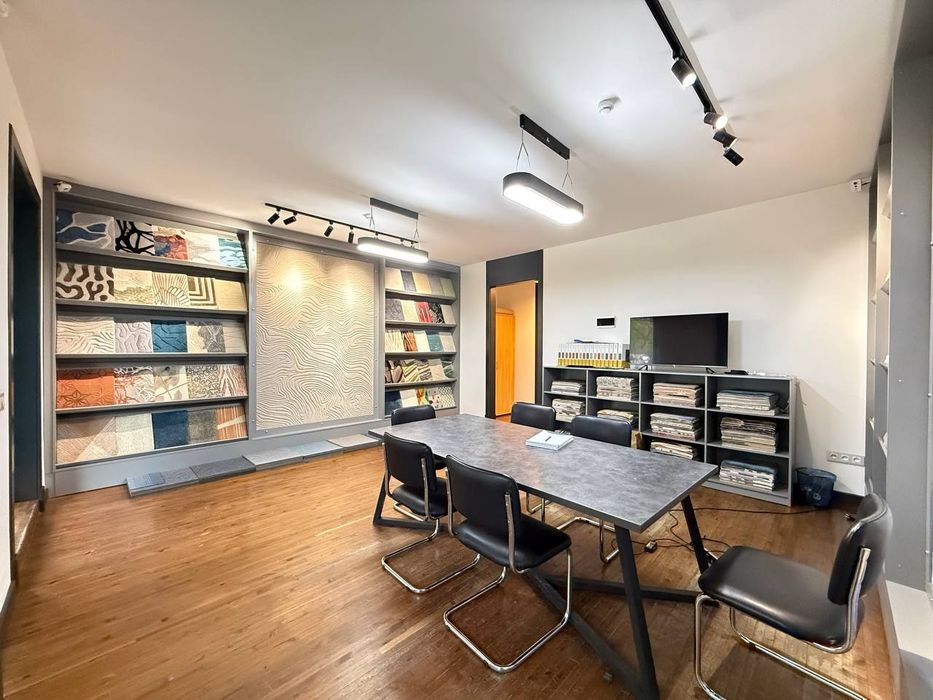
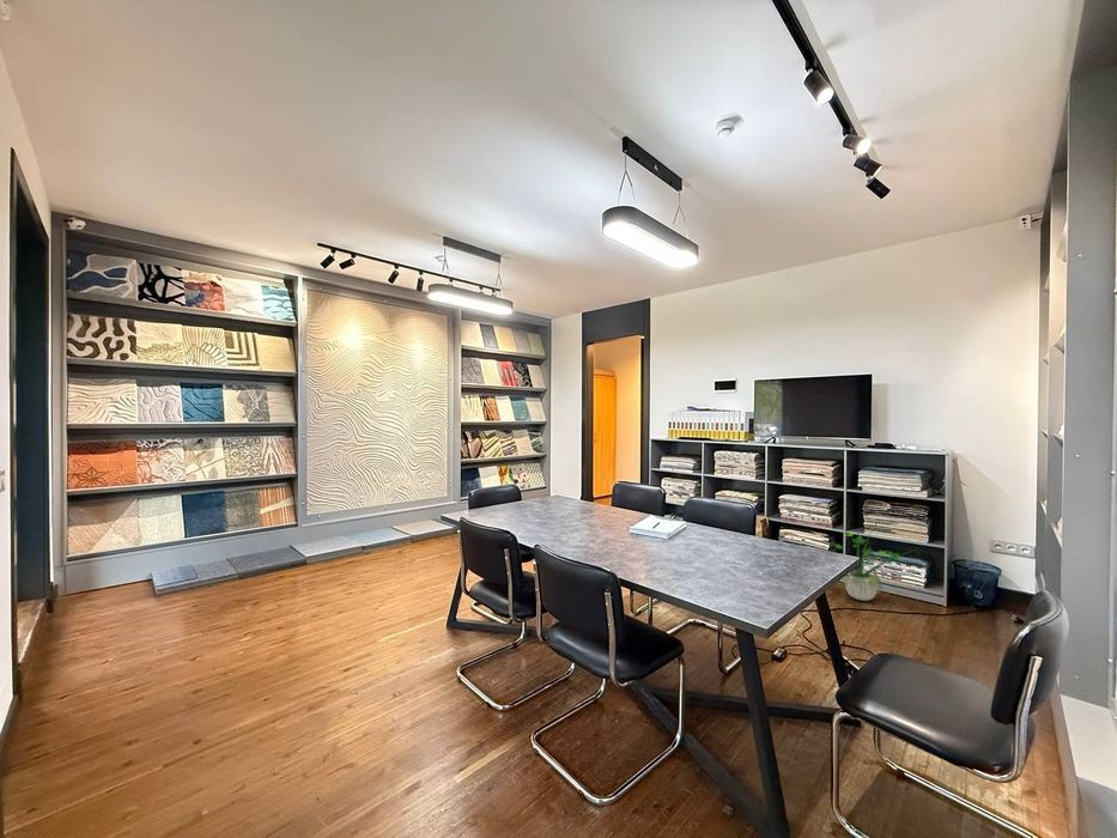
+ potted plant [831,530,922,602]
